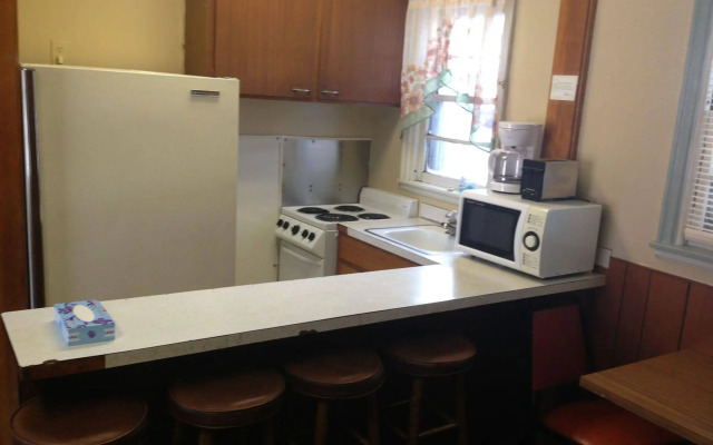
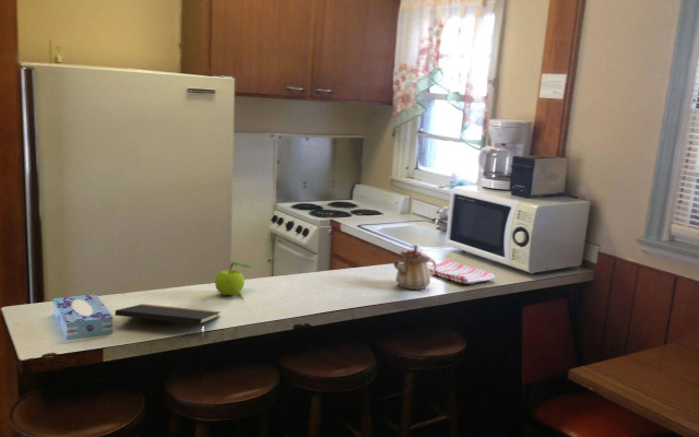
+ dish towel [427,258,496,285]
+ fruit [214,261,252,296]
+ teapot [392,243,437,291]
+ notepad [114,303,222,326]
